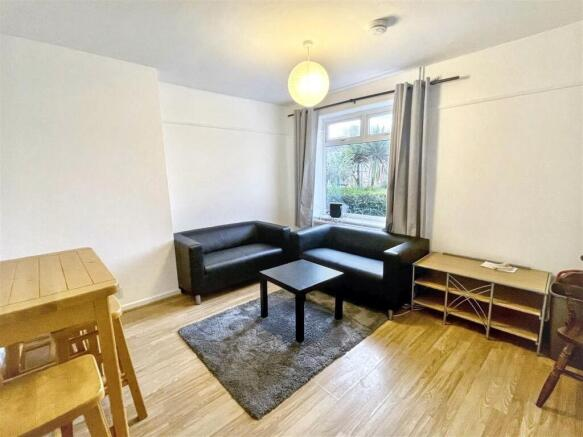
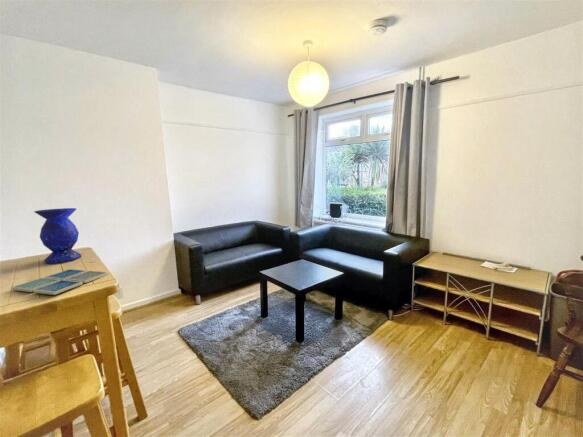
+ drink coaster [10,268,110,296]
+ vase [33,207,82,264]
